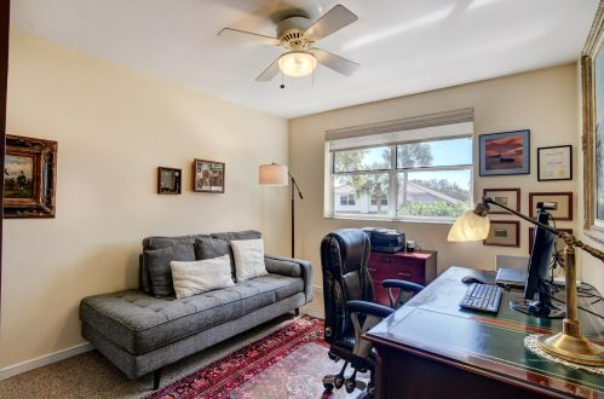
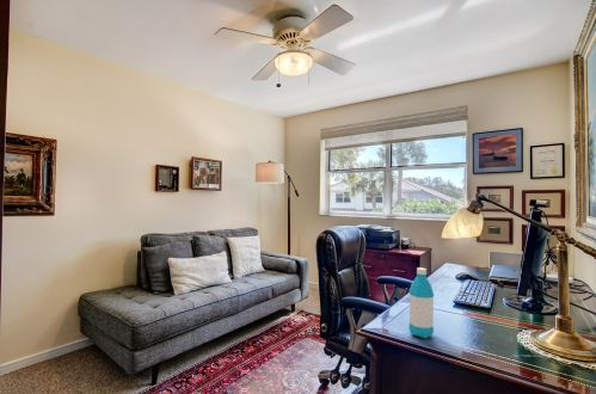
+ water bottle [408,266,435,339]
